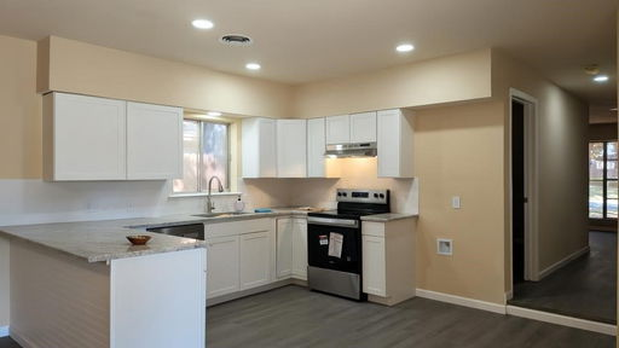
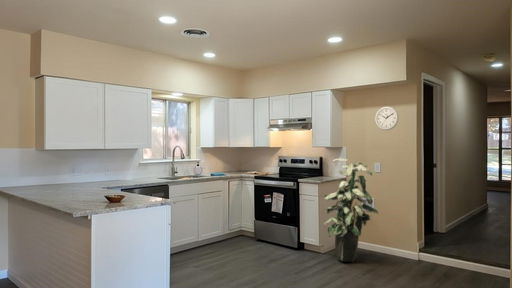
+ indoor plant [322,157,379,263]
+ wall clock [374,105,399,131]
